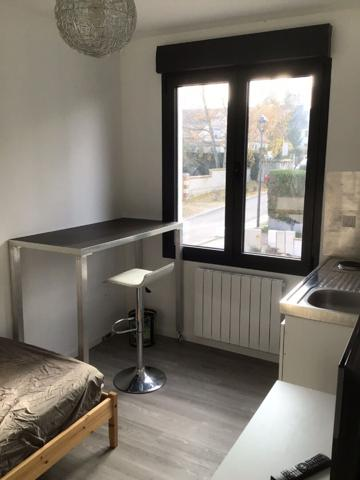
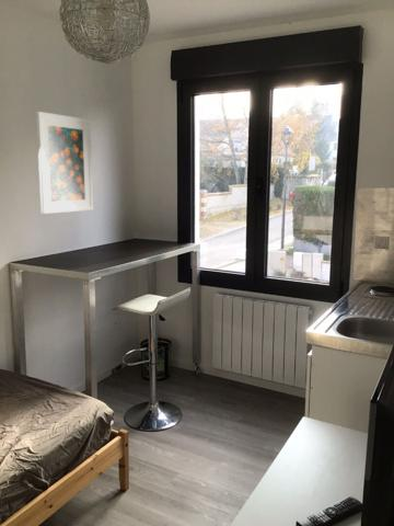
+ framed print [35,111,94,215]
